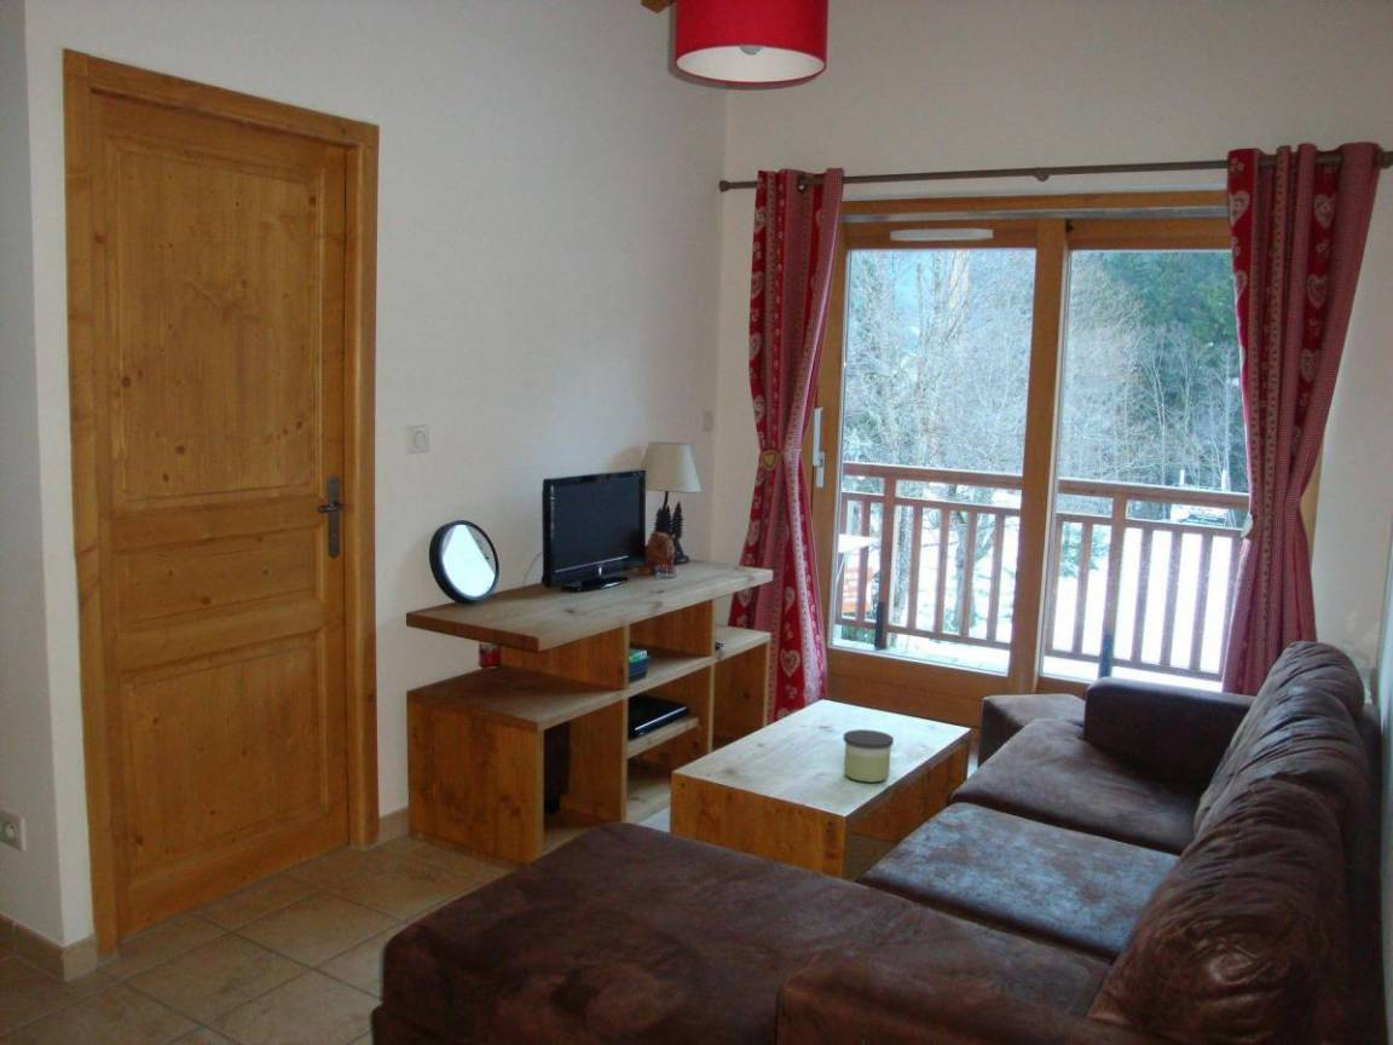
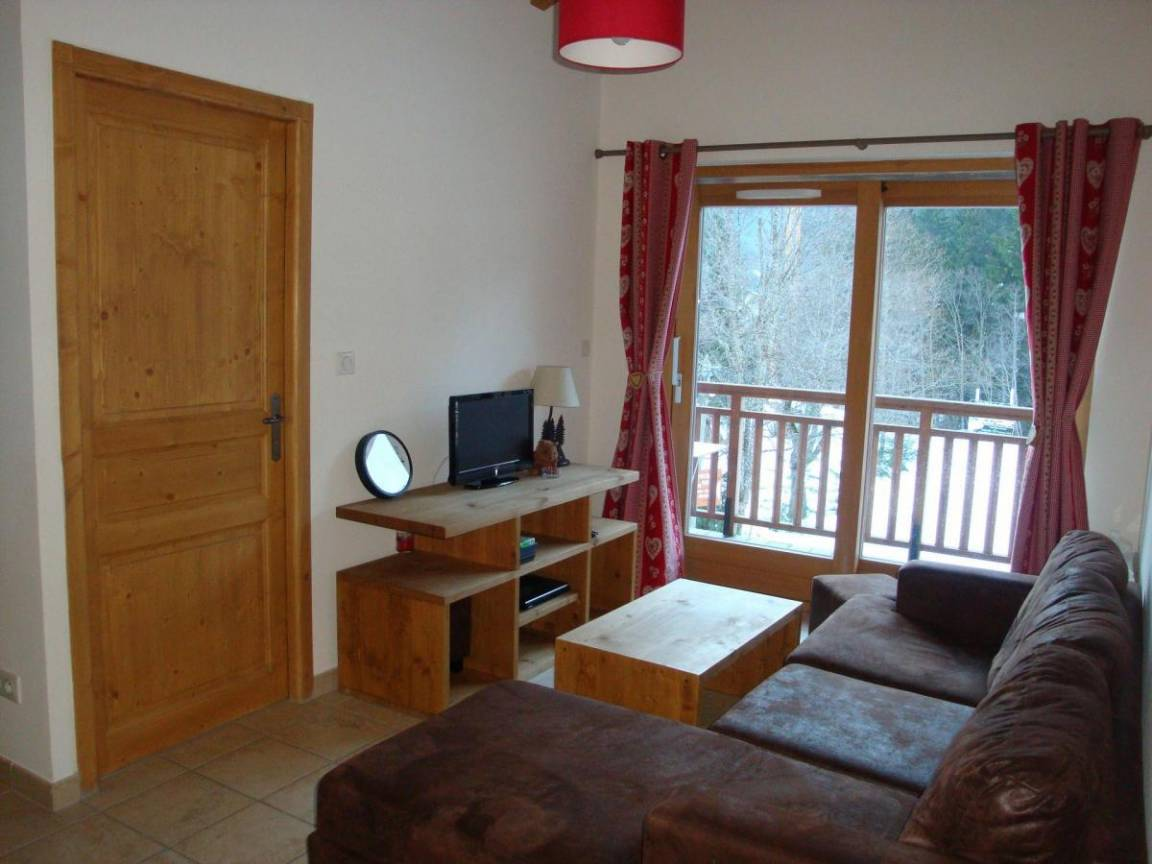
- candle [842,728,895,784]
